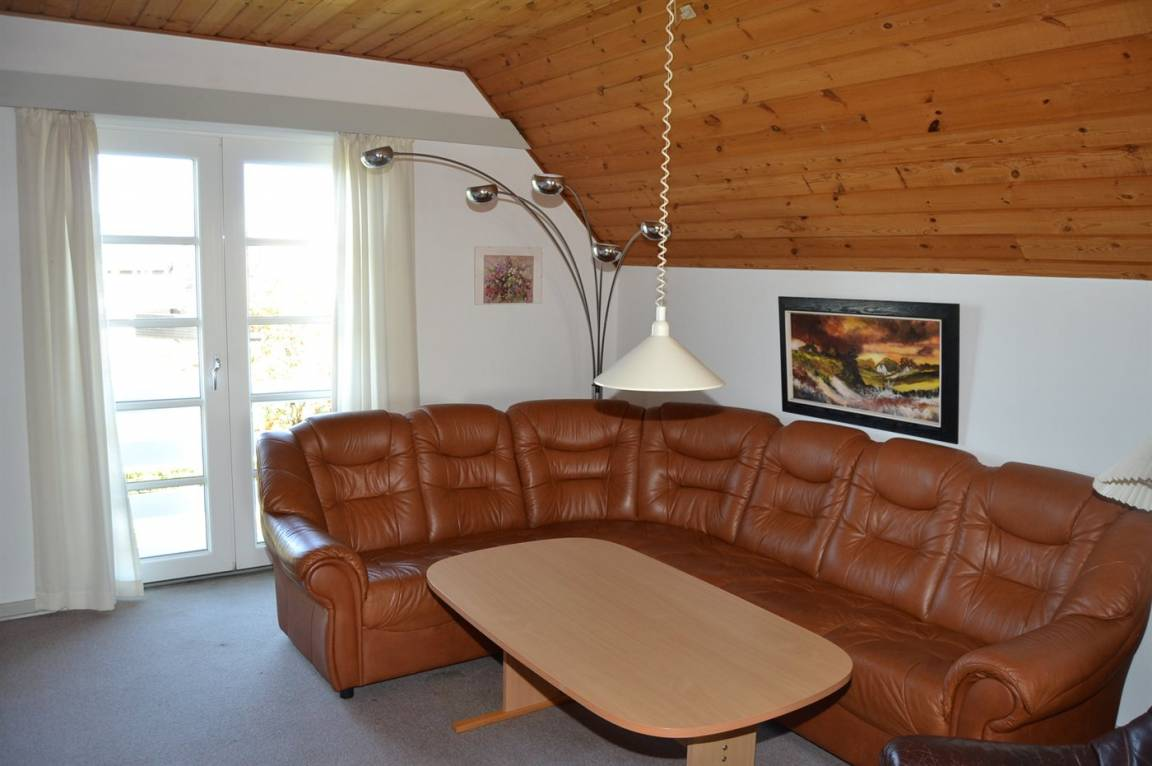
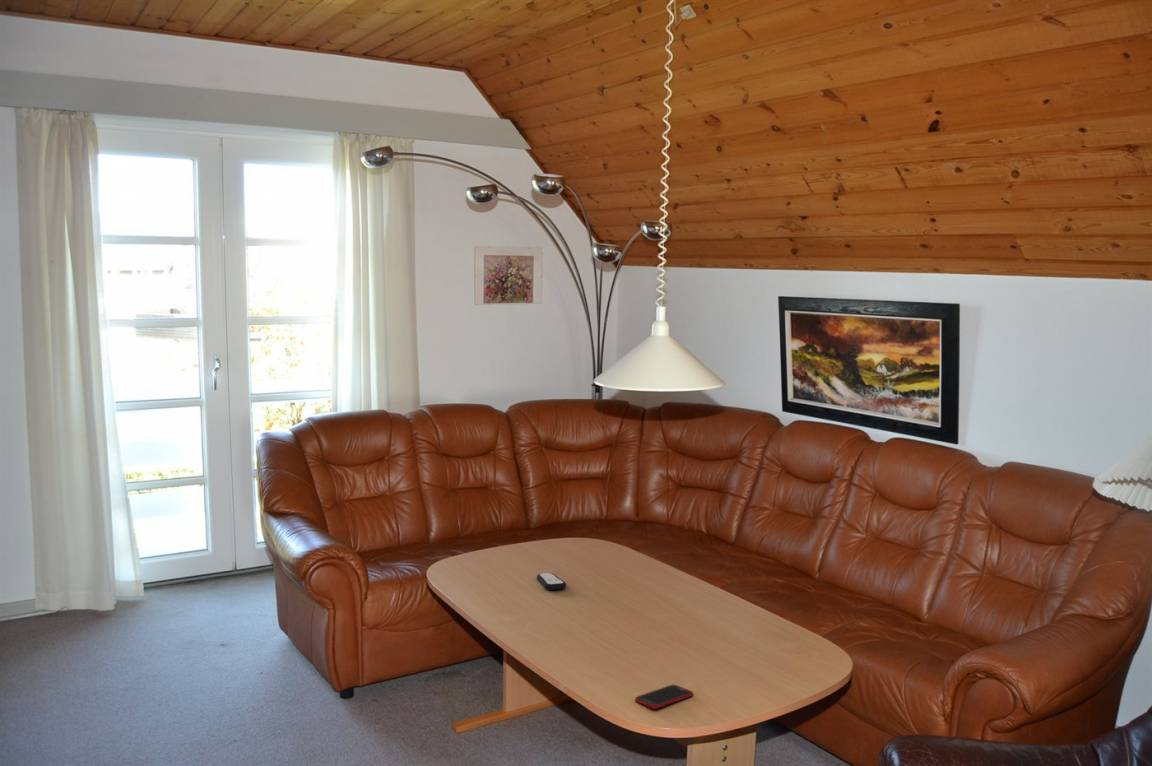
+ remote control [536,572,567,591]
+ cell phone [634,684,694,710]
